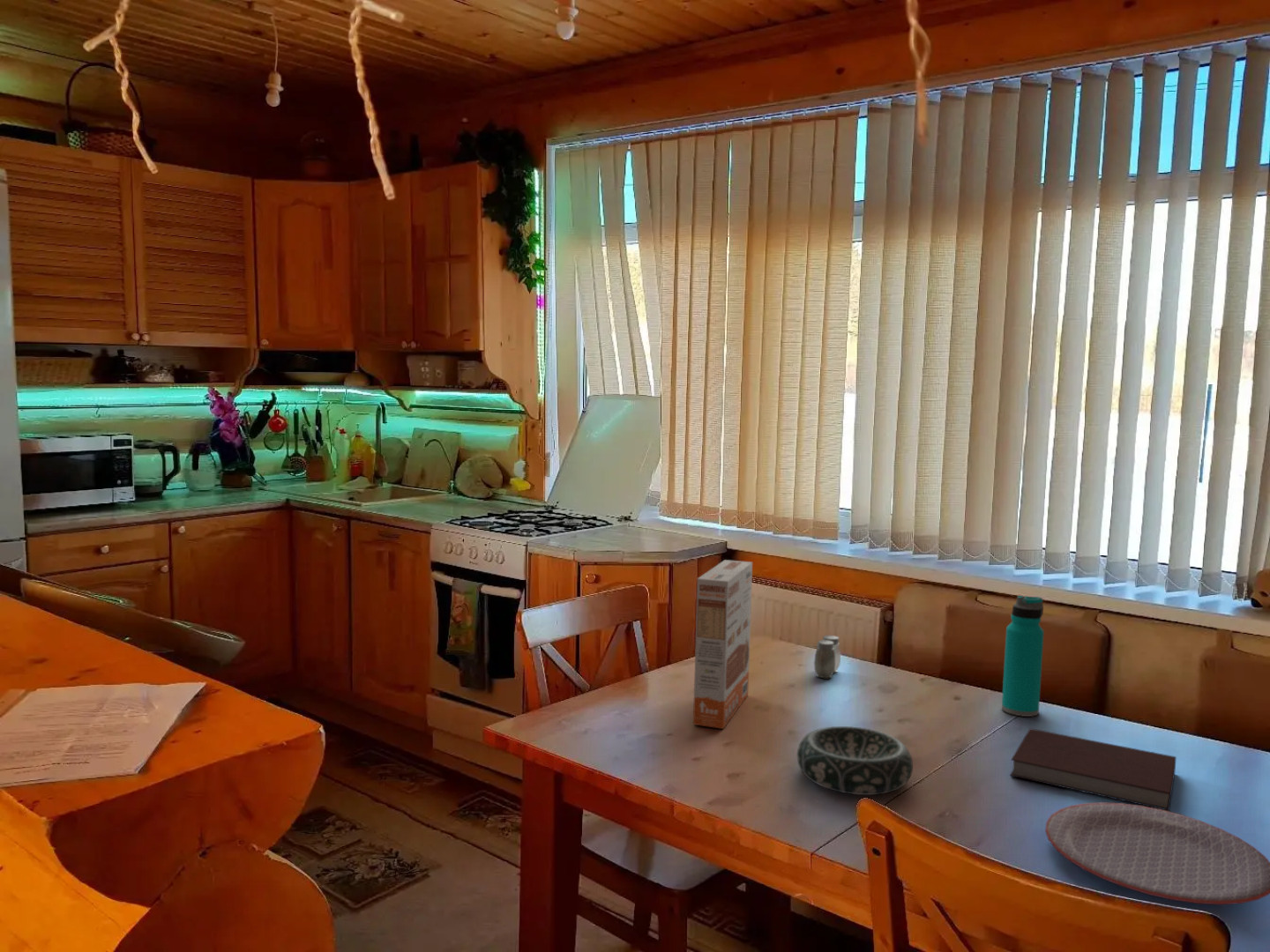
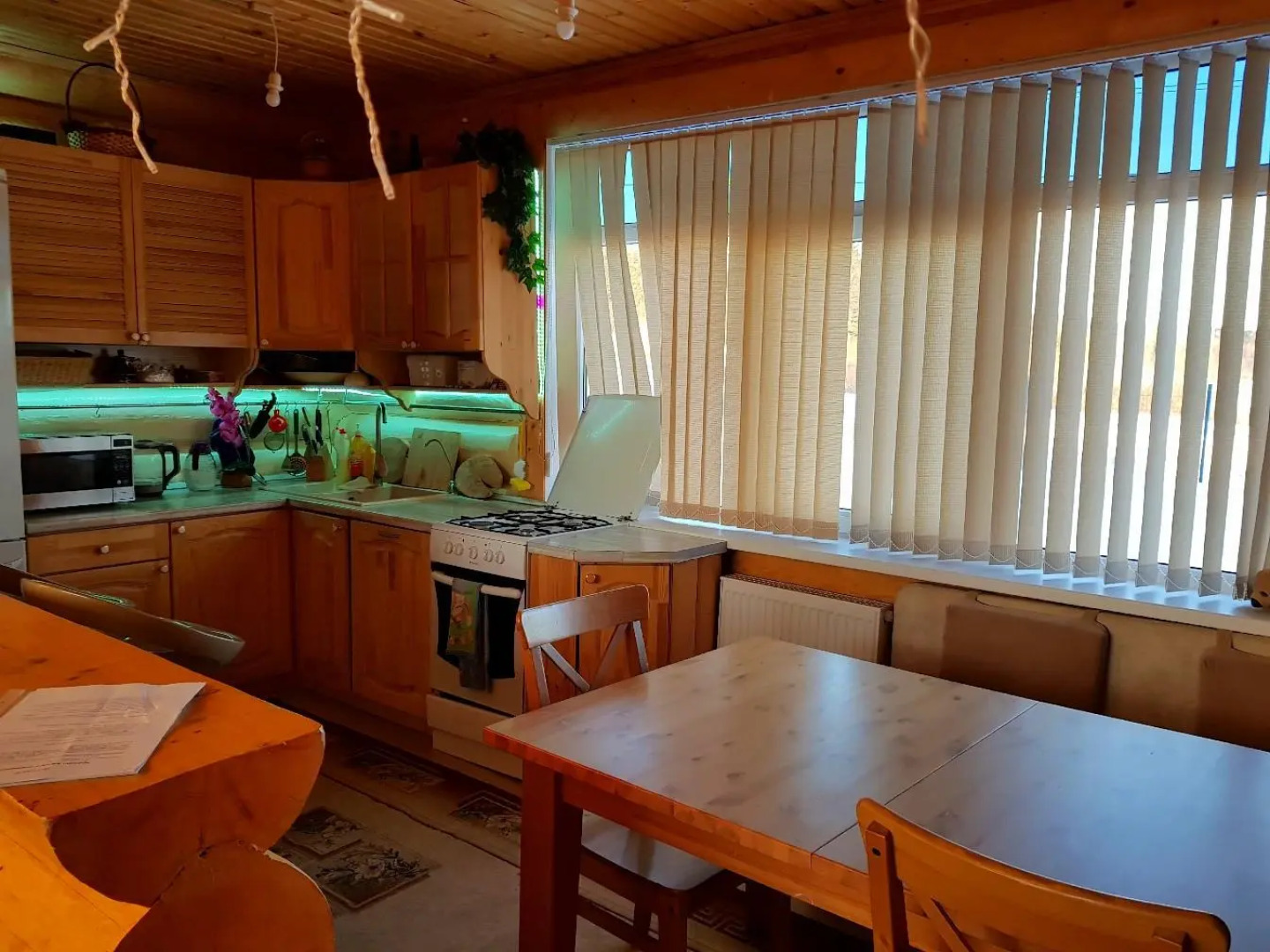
- decorative bowl [796,725,914,796]
- water bottle [1001,595,1045,718]
- plate [1044,801,1270,905]
- cereal box [692,559,753,730]
- salt and pepper shaker [813,635,841,679]
- notebook [1009,727,1177,811]
